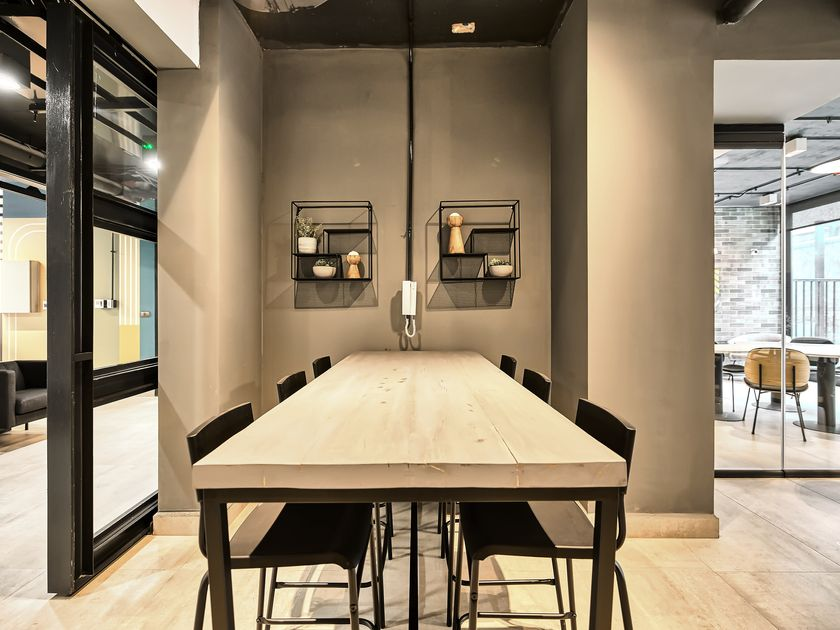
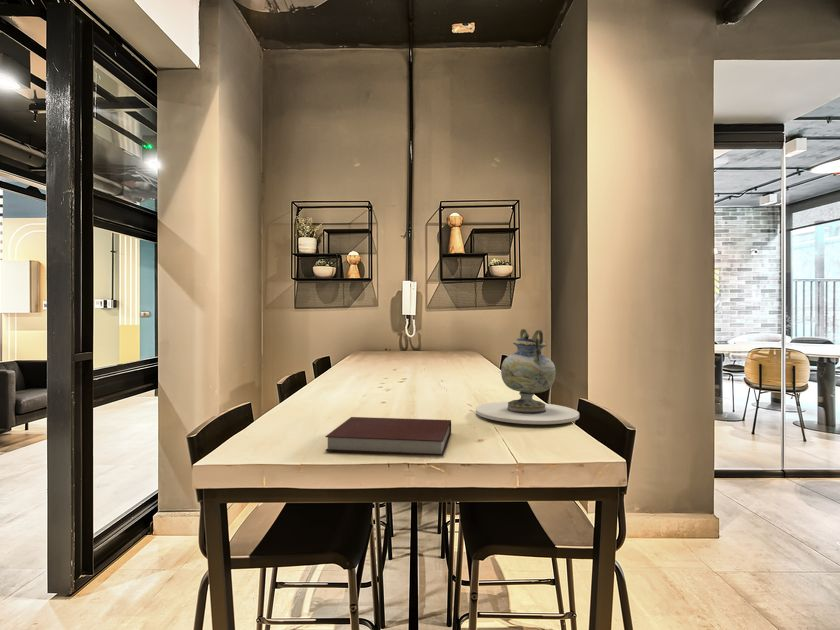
+ notebook [324,416,452,457]
+ decorative vase [475,328,580,425]
